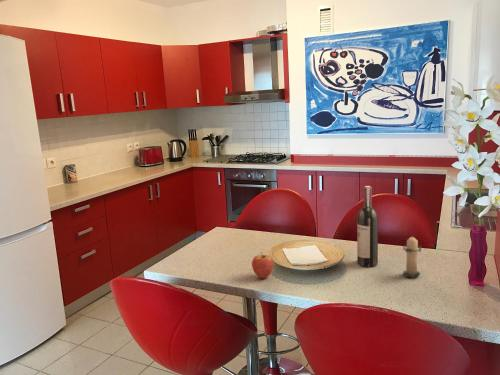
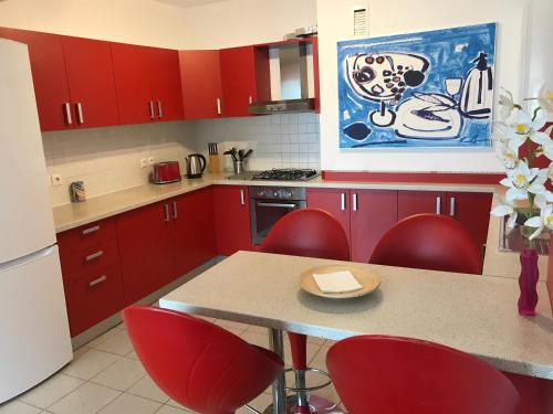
- candle [401,233,423,278]
- wine bottle [356,185,379,268]
- fruit [251,251,275,279]
